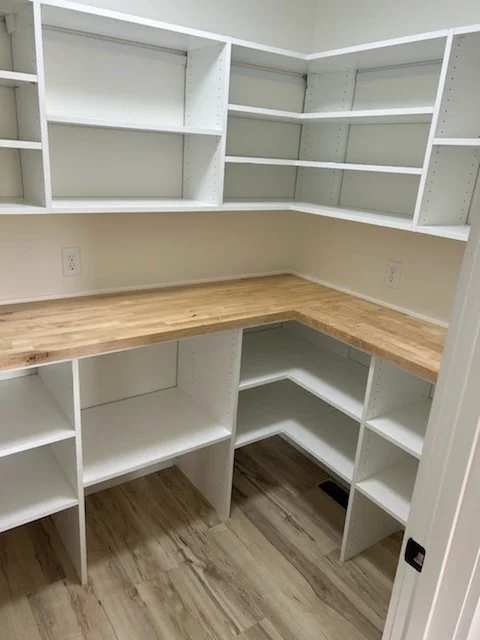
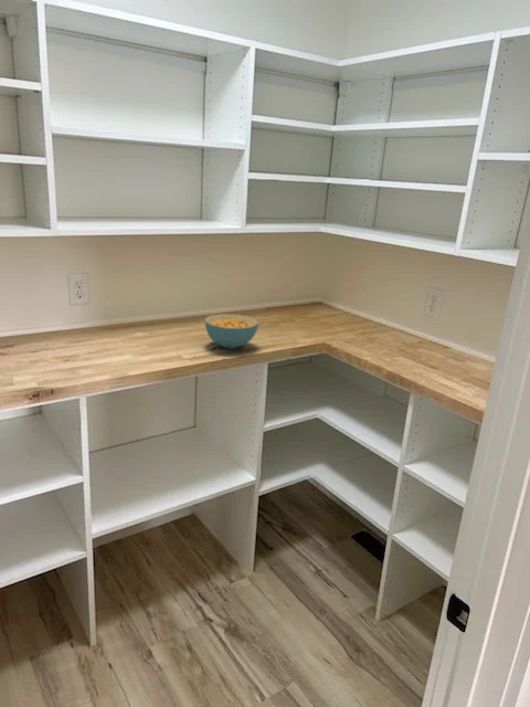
+ cereal bowl [203,313,259,350]
